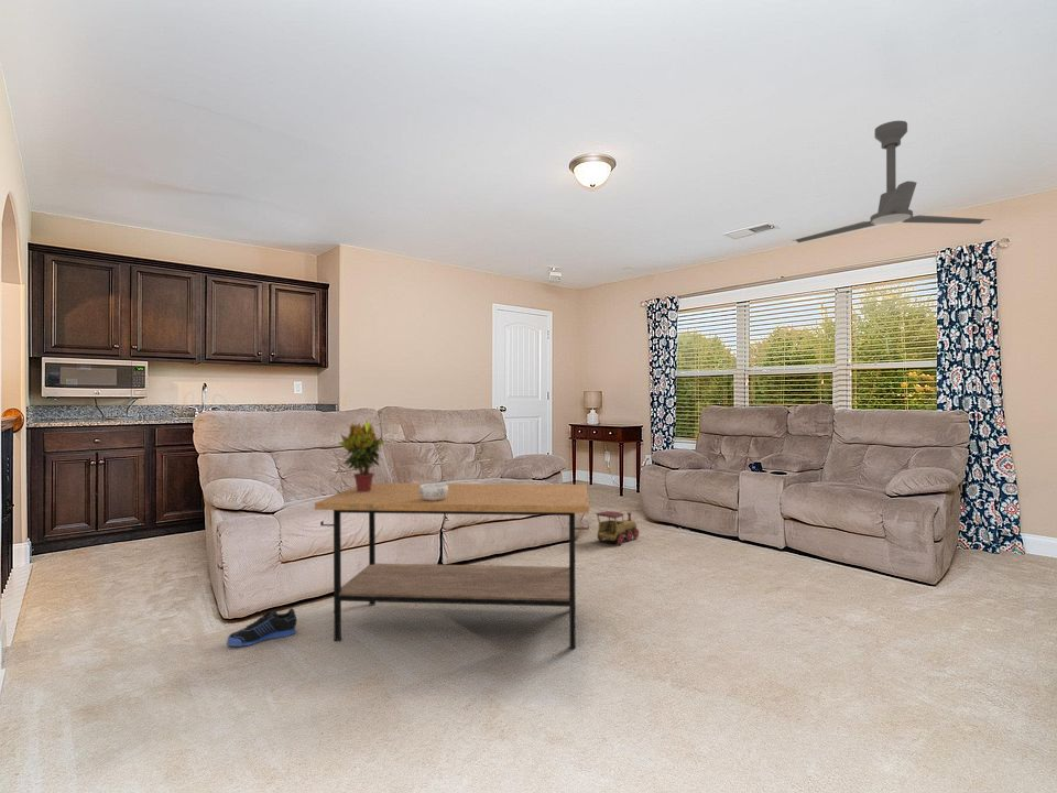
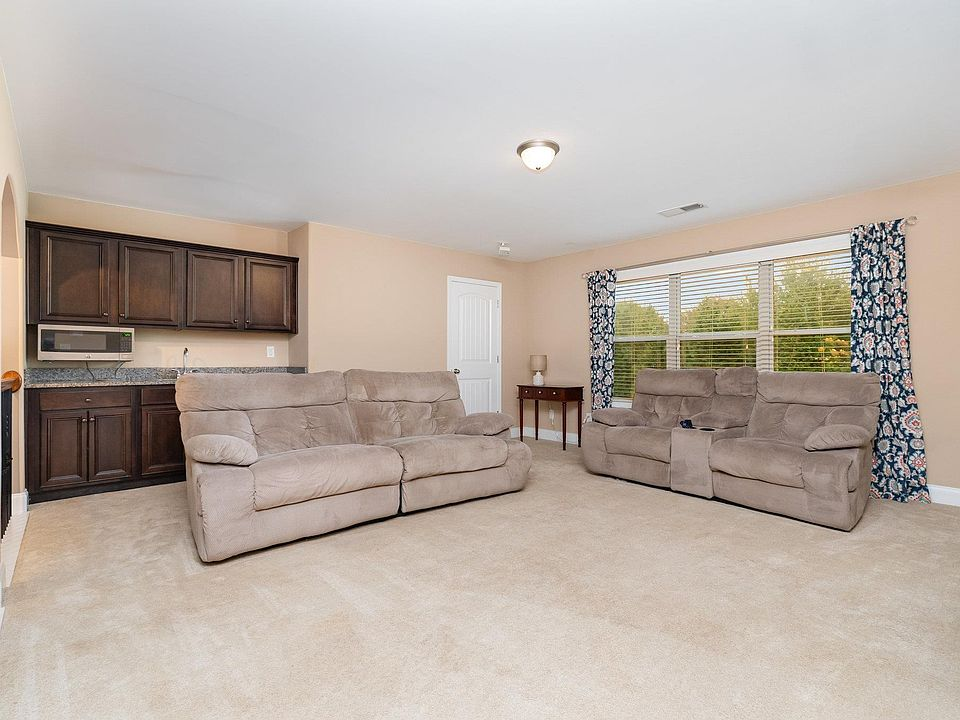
- potted plant [338,419,385,492]
- ceiling fan [792,120,992,243]
- toy train [593,510,640,546]
- decorative bowl [419,482,448,501]
- coffee table [314,482,590,649]
- sneaker [226,607,297,648]
